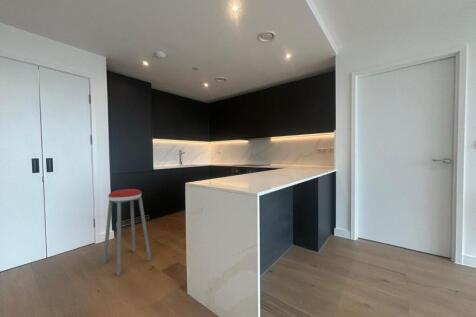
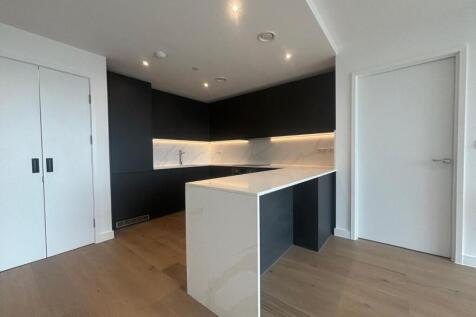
- music stool [102,188,153,276]
